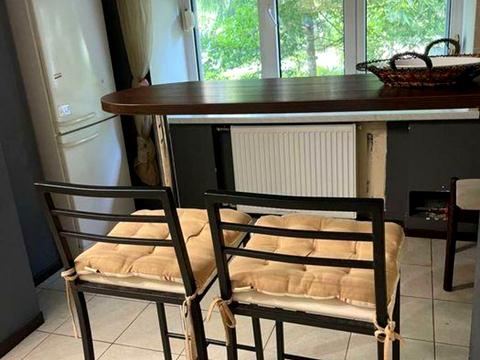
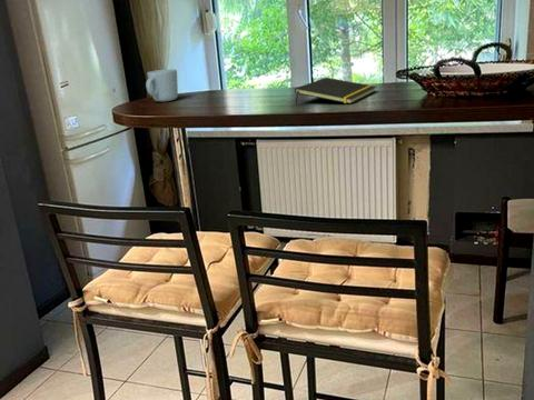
+ mug [145,68,179,102]
+ notepad [294,77,377,106]
